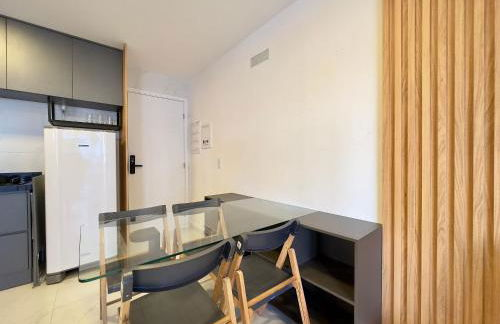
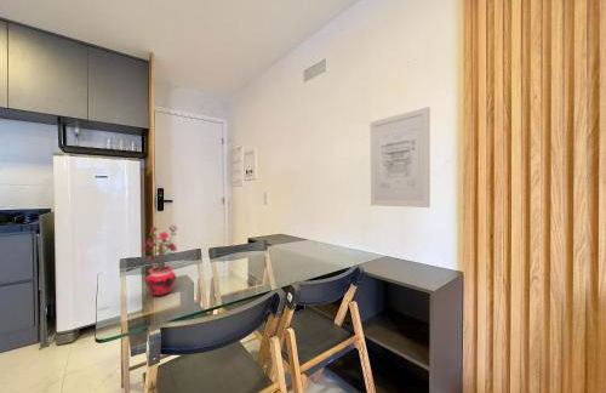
+ potted plant [141,224,179,297]
+ wall art [370,106,431,209]
